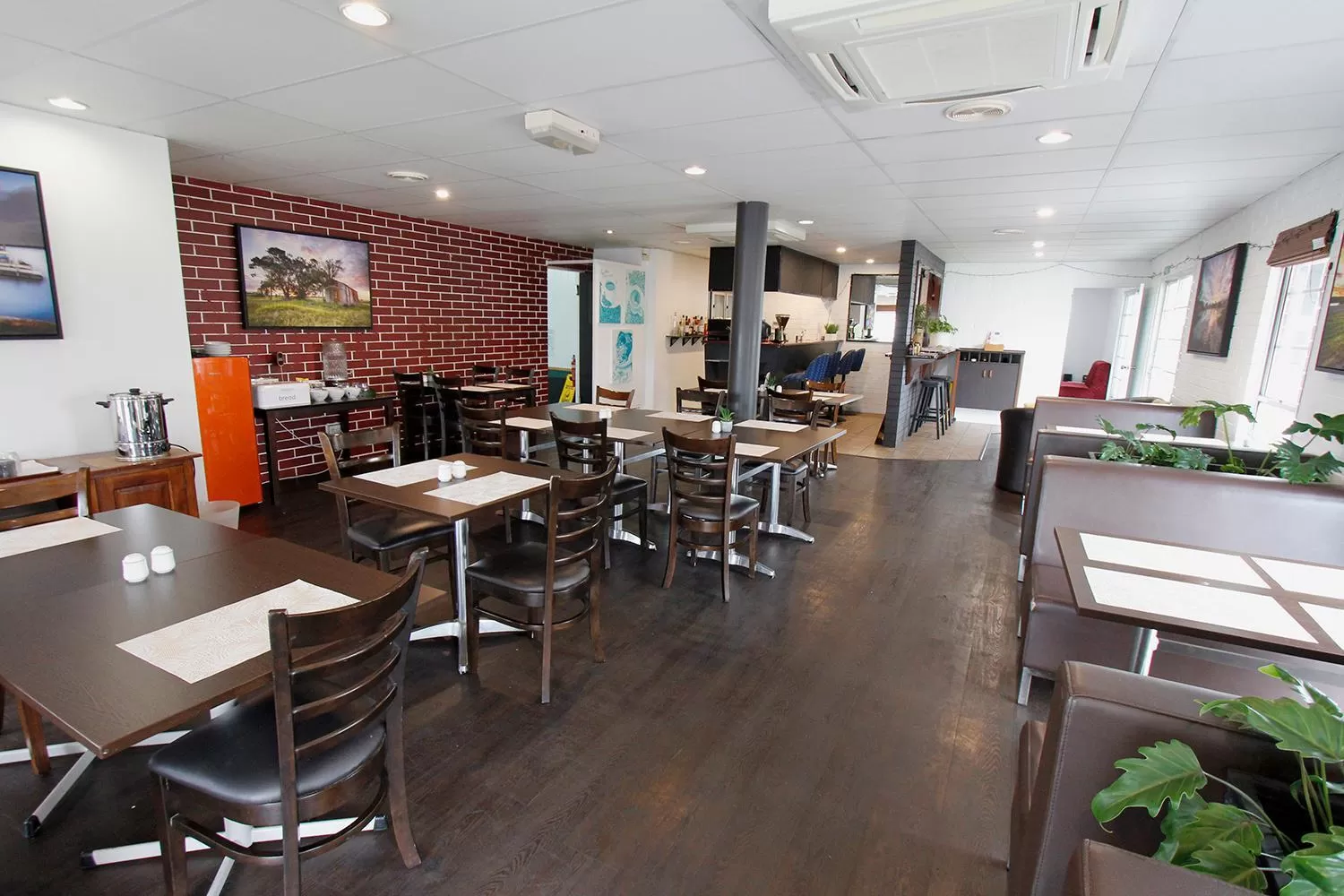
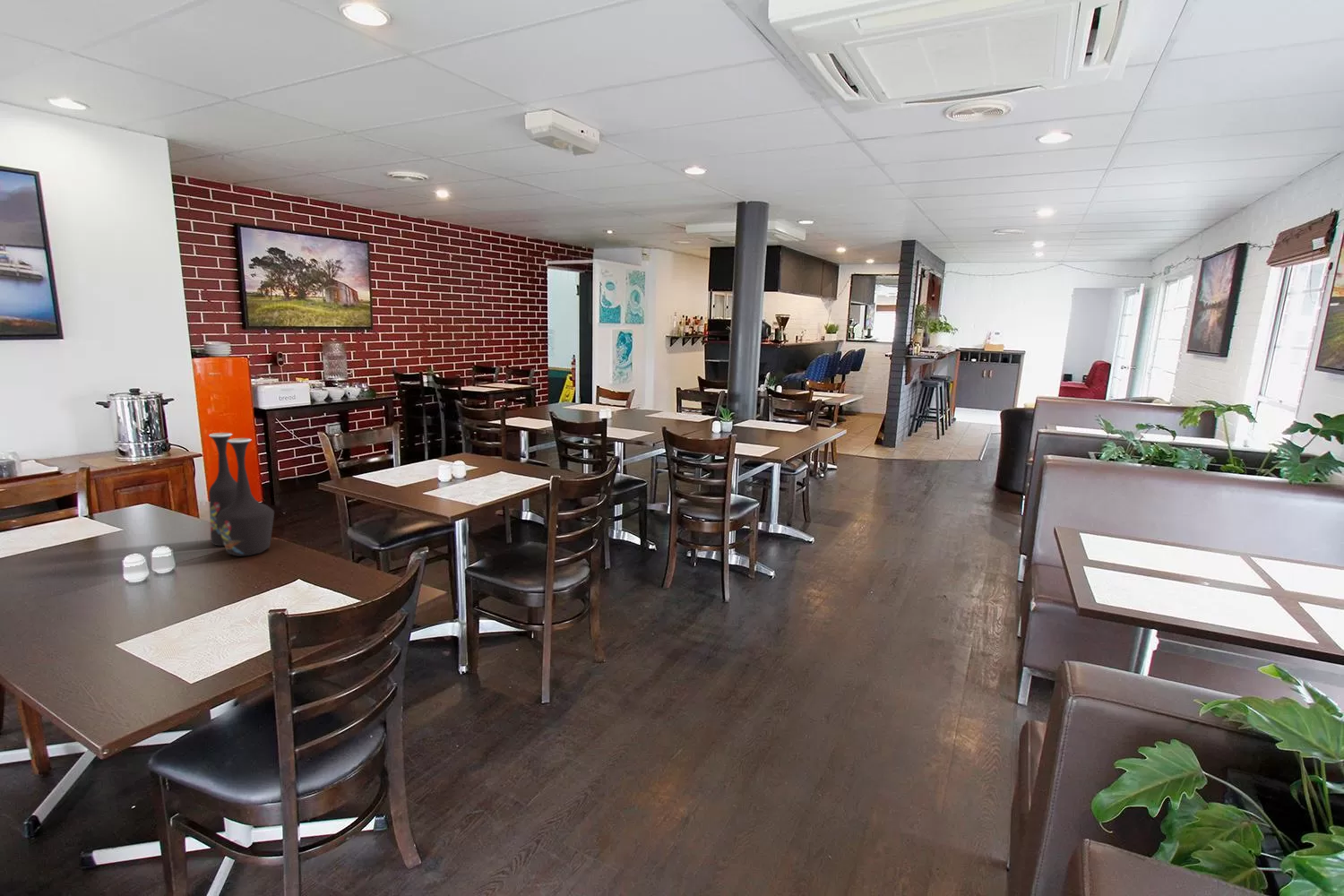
+ vase [208,432,275,557]
